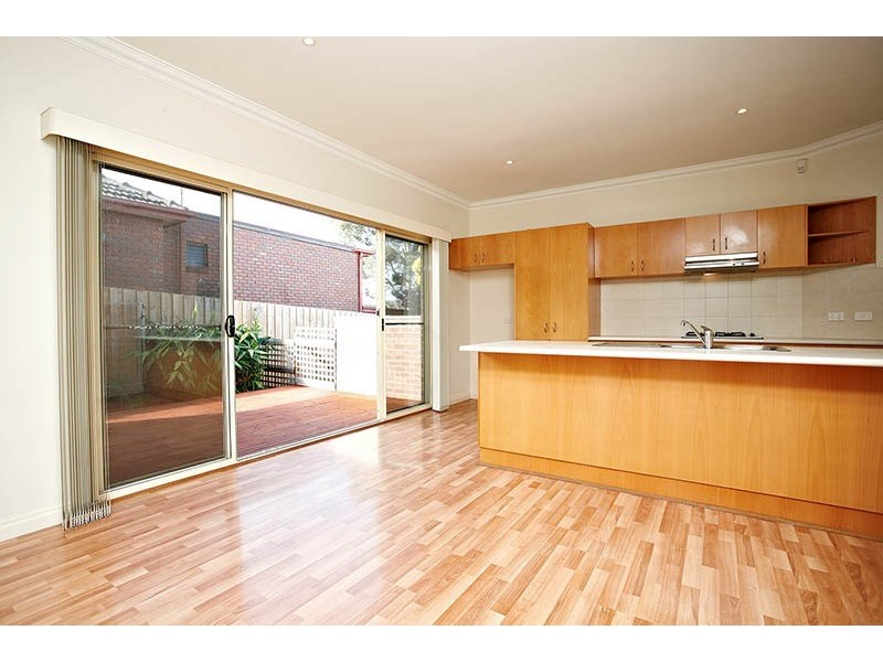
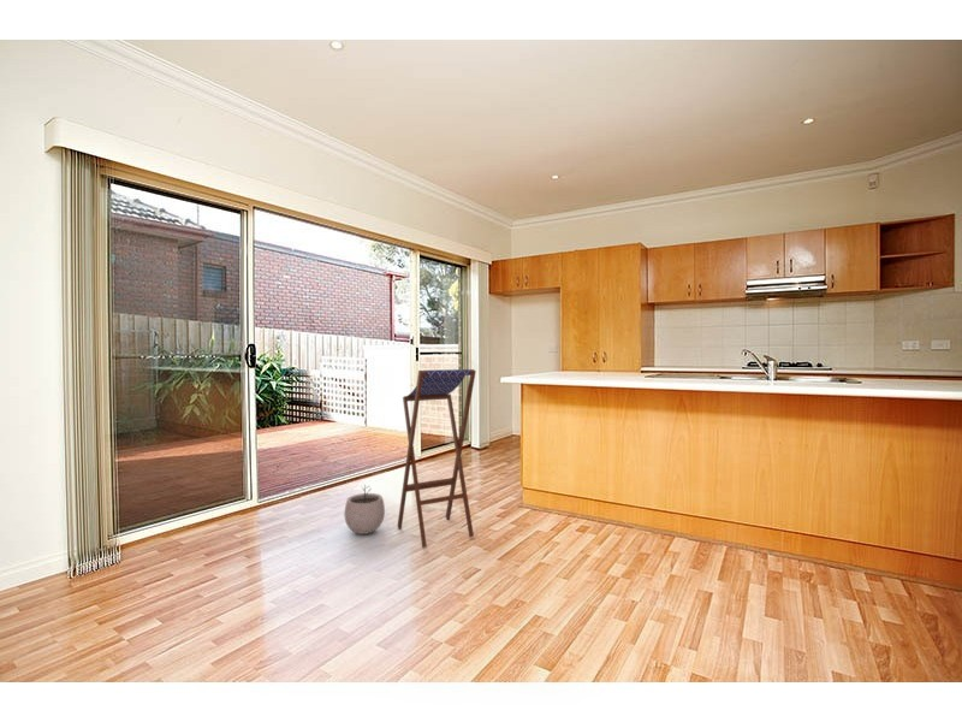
+ plant pot [343,483,386,535]
+ stool [397,368,477,549]
